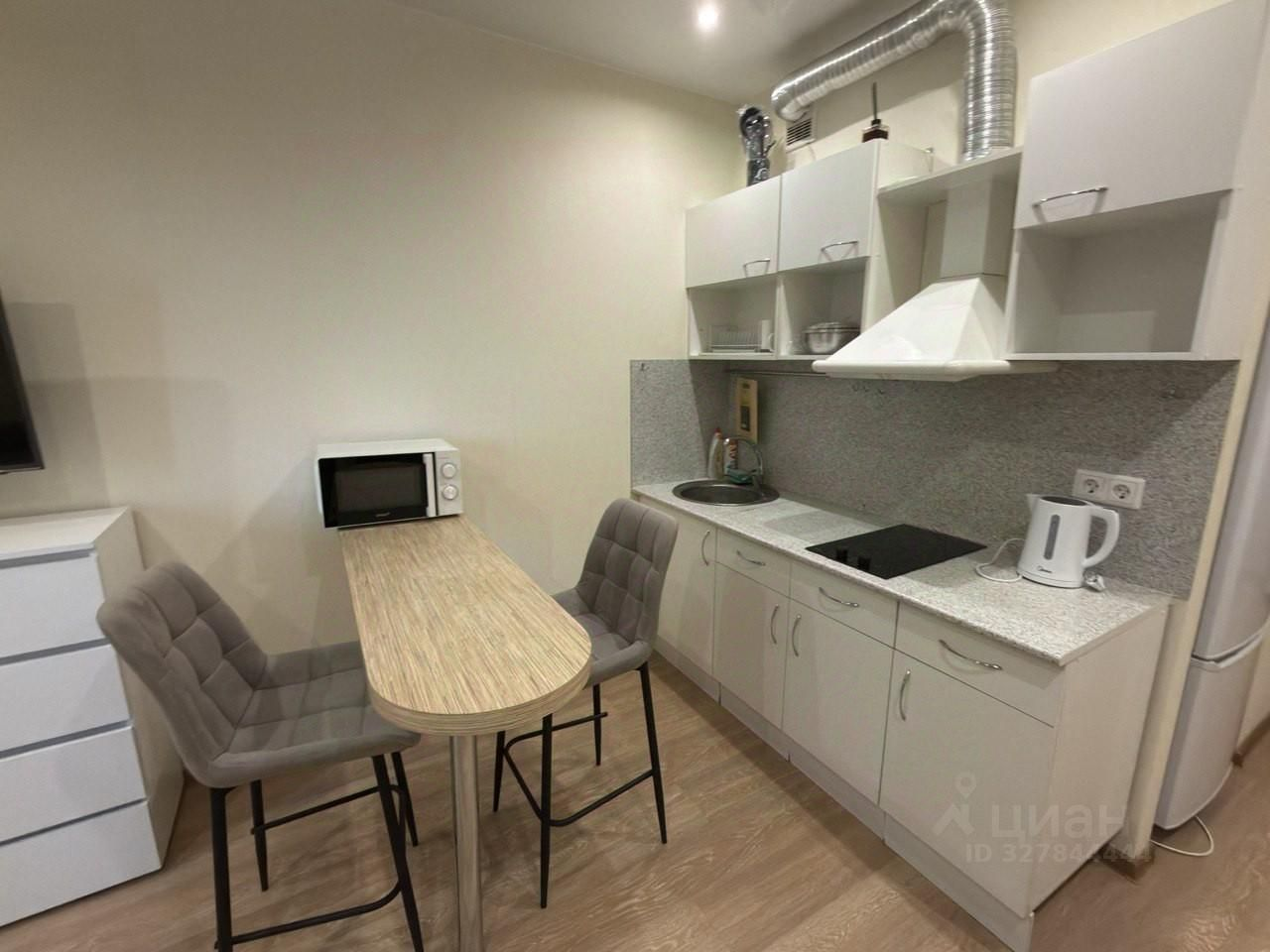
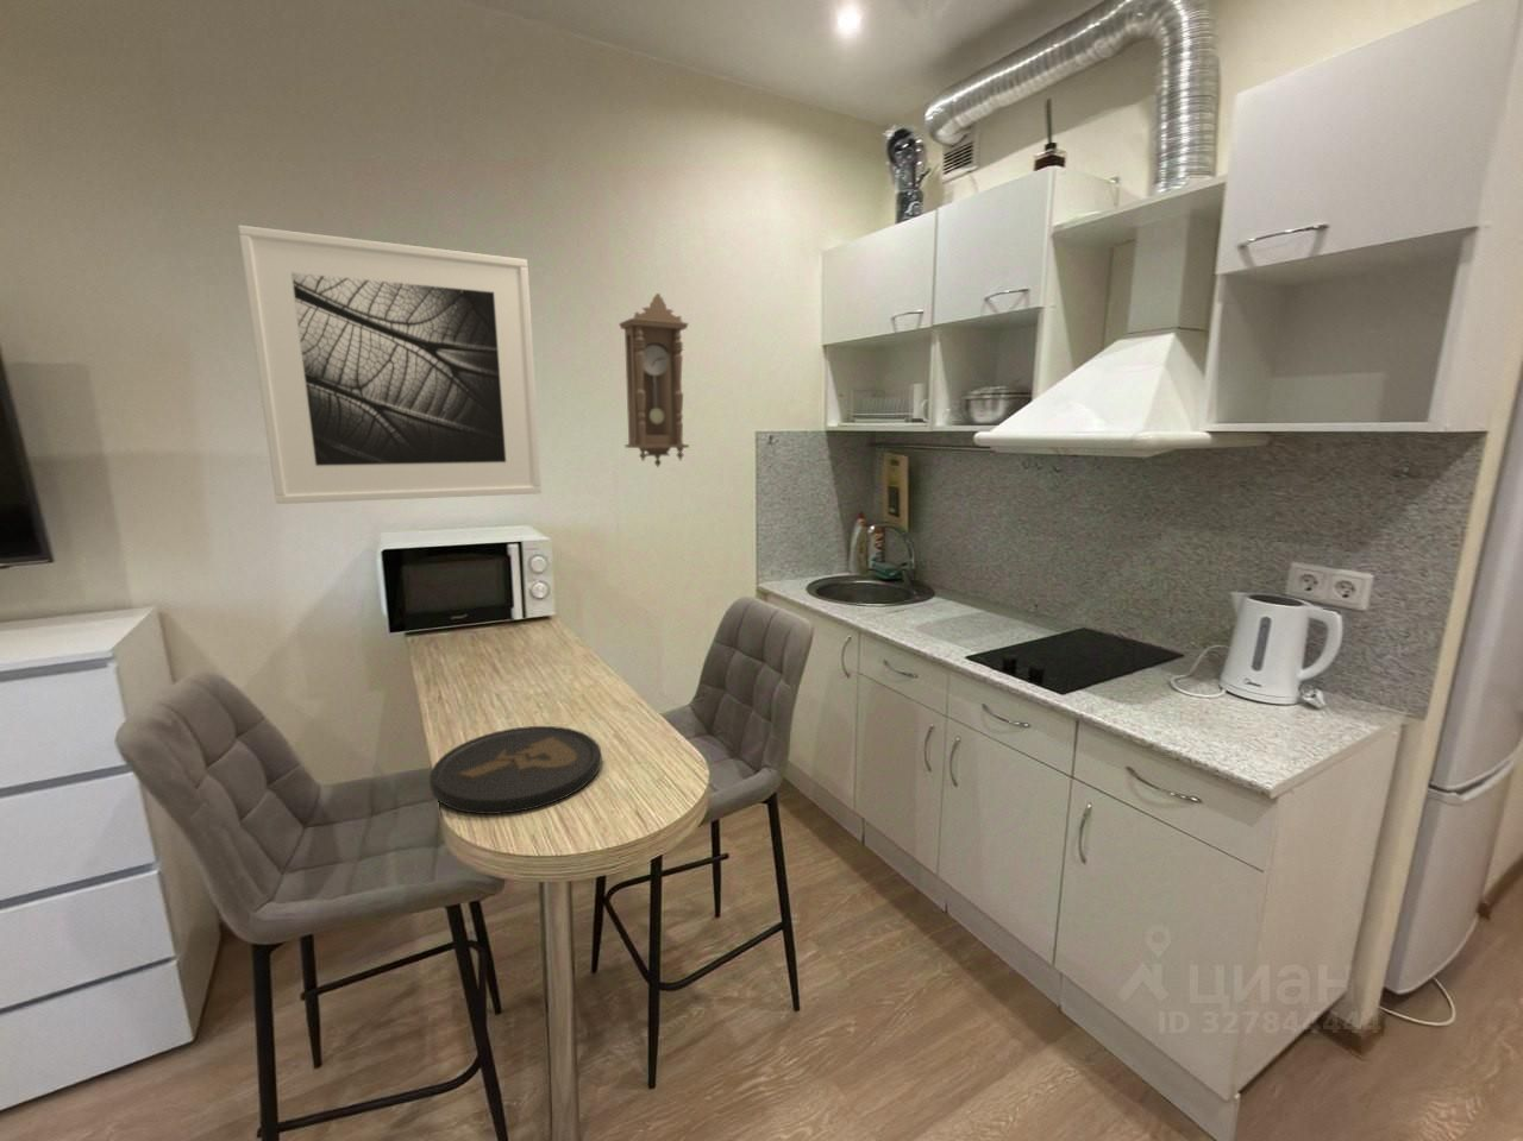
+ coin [428,725,603,815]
+ pendulum clock [618,292,690,469]
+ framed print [236,224,542,505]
